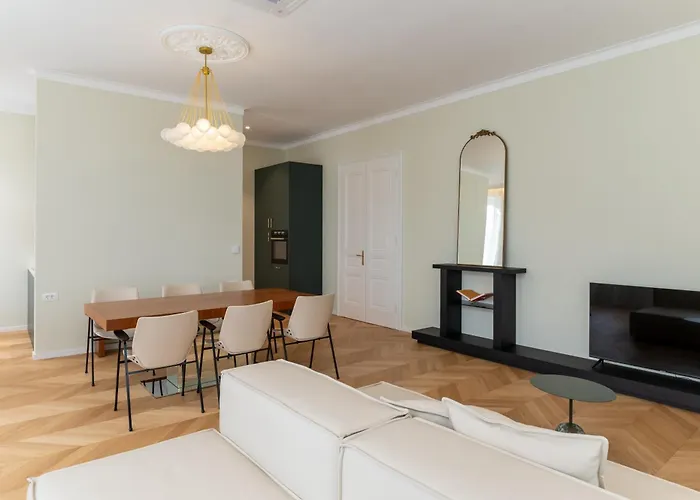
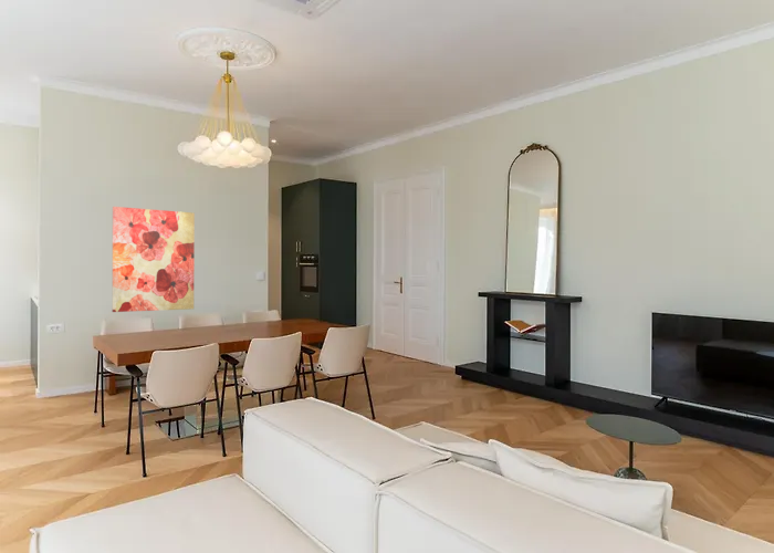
+ wall art [111,206,196,313]
